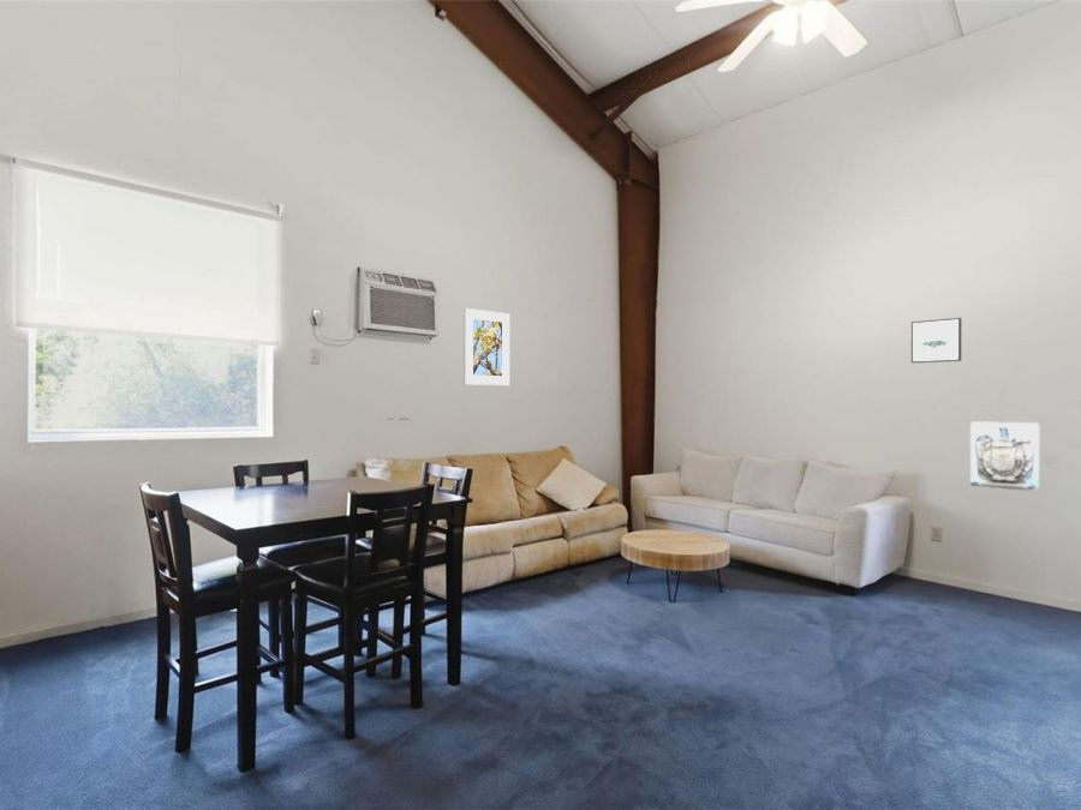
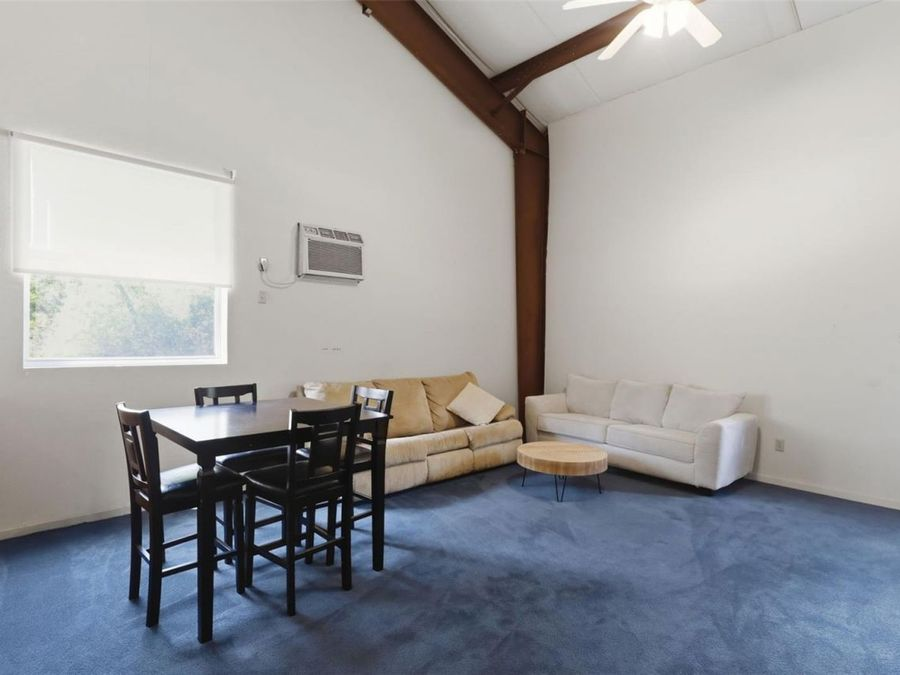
- wall art [910,317,962,364]
- wall sculpture [969,420,1041,491]
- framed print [462,307,510,386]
